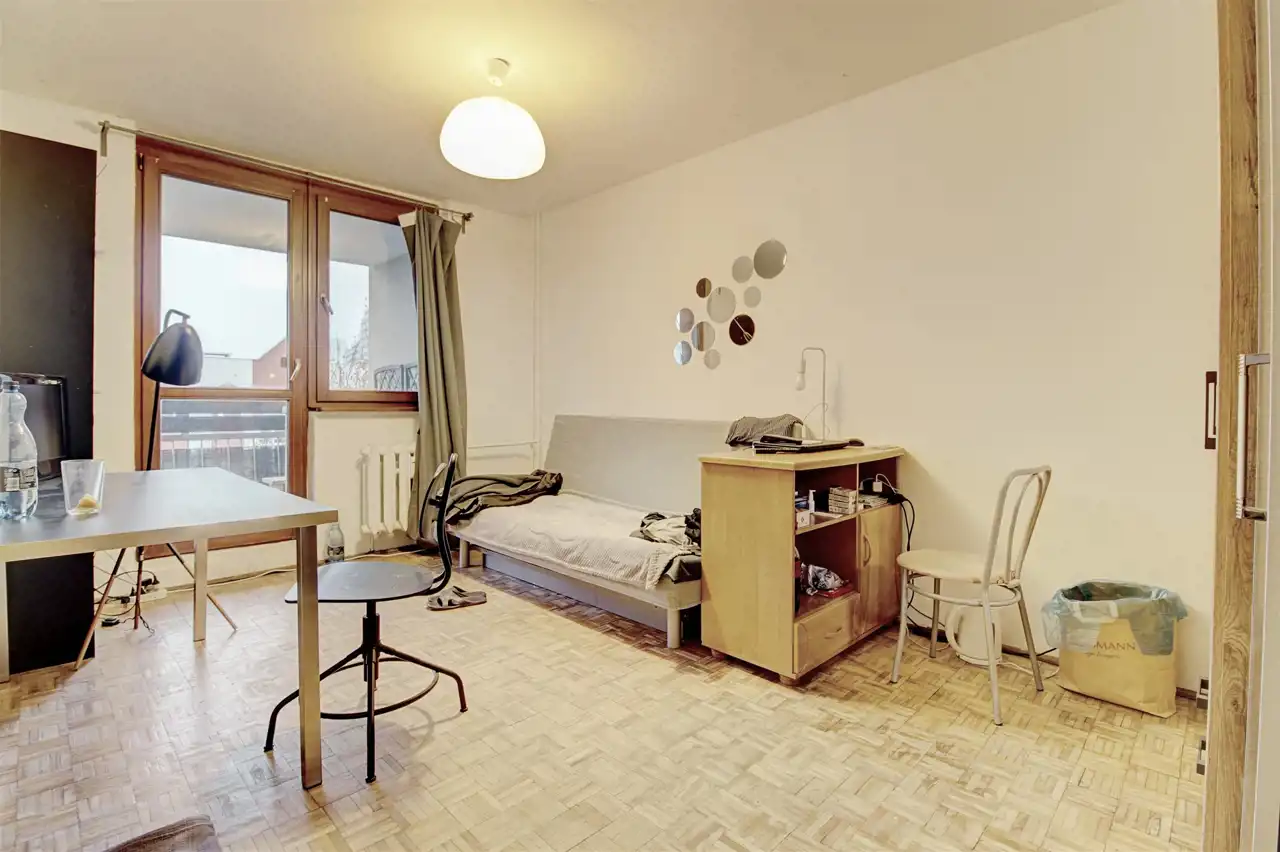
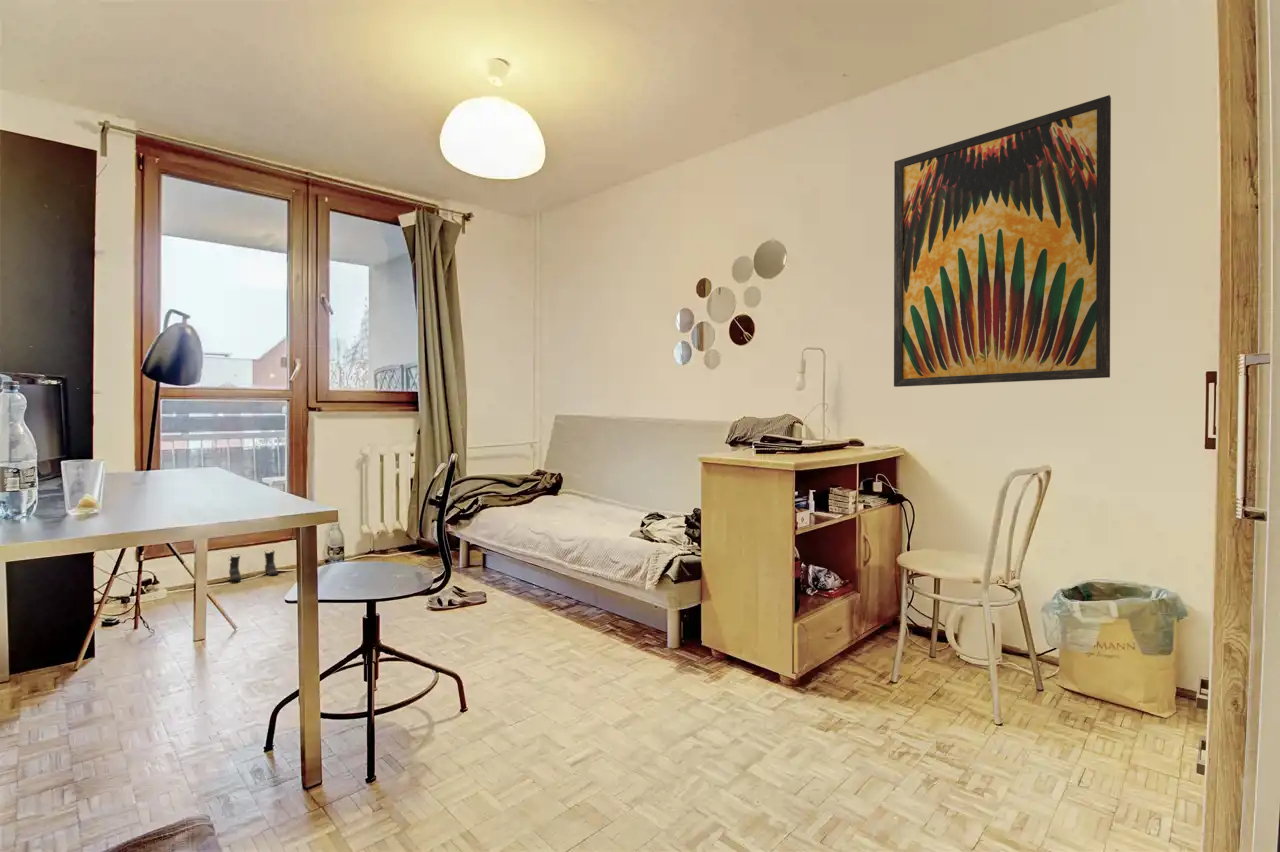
+ boots [228,550,279,582]
+ wall art [893,94,1112,388]
